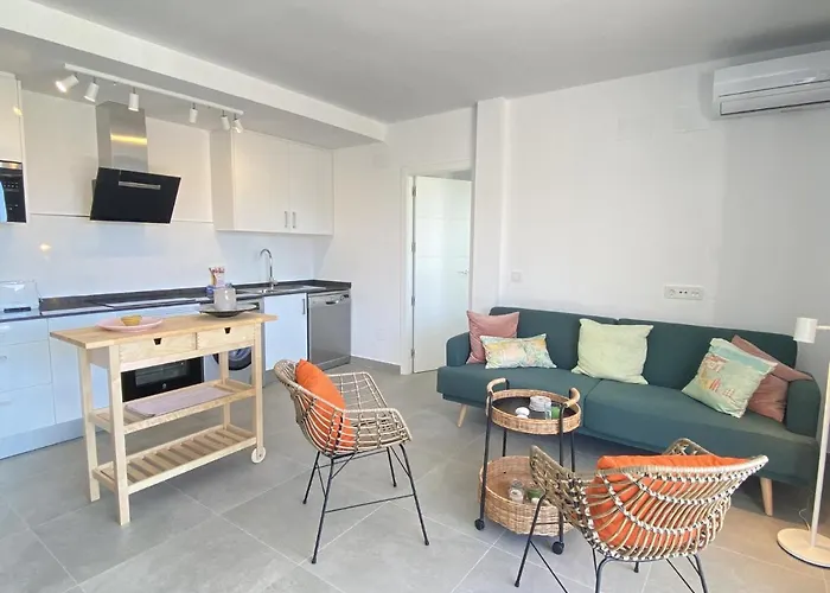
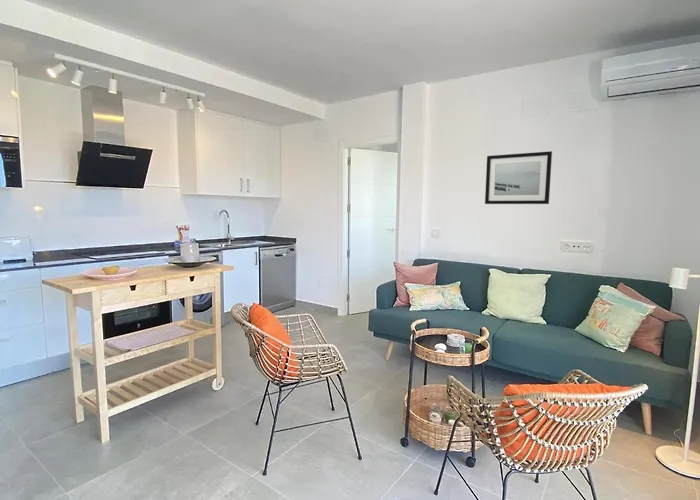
+ wall art [484,150,553,205]
